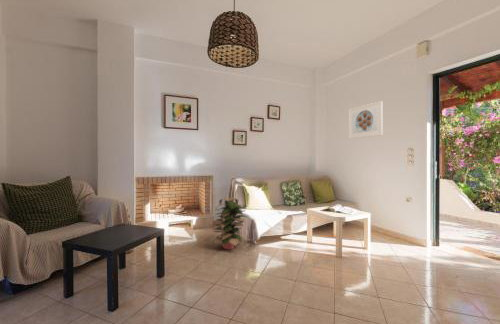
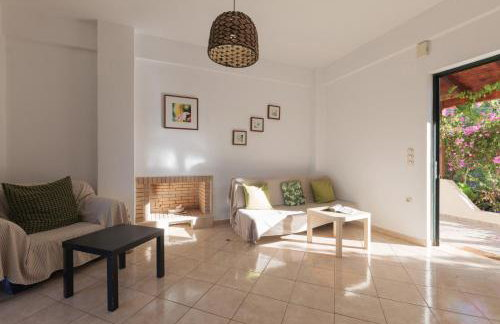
- decorative plant [211,196,249,250]
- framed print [348,100,384,140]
